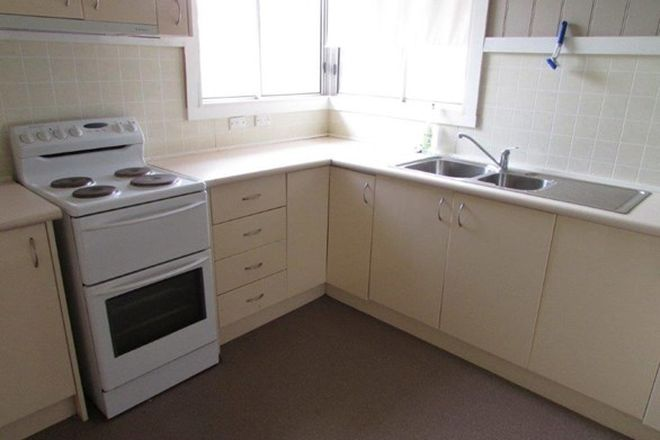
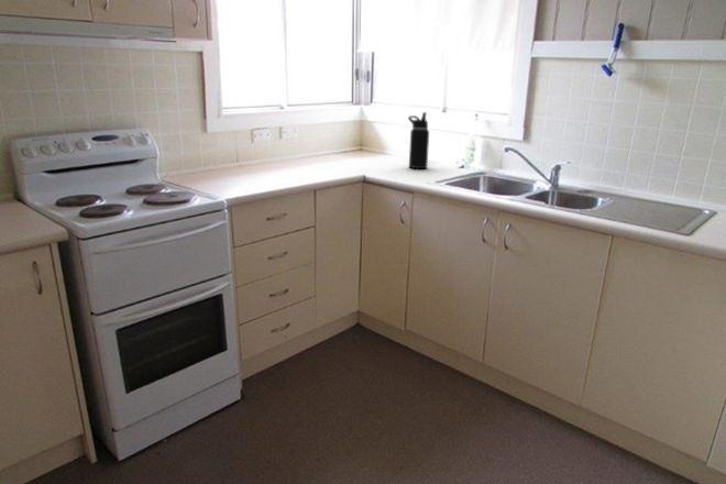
+ water bottle [407,111,430,169]
